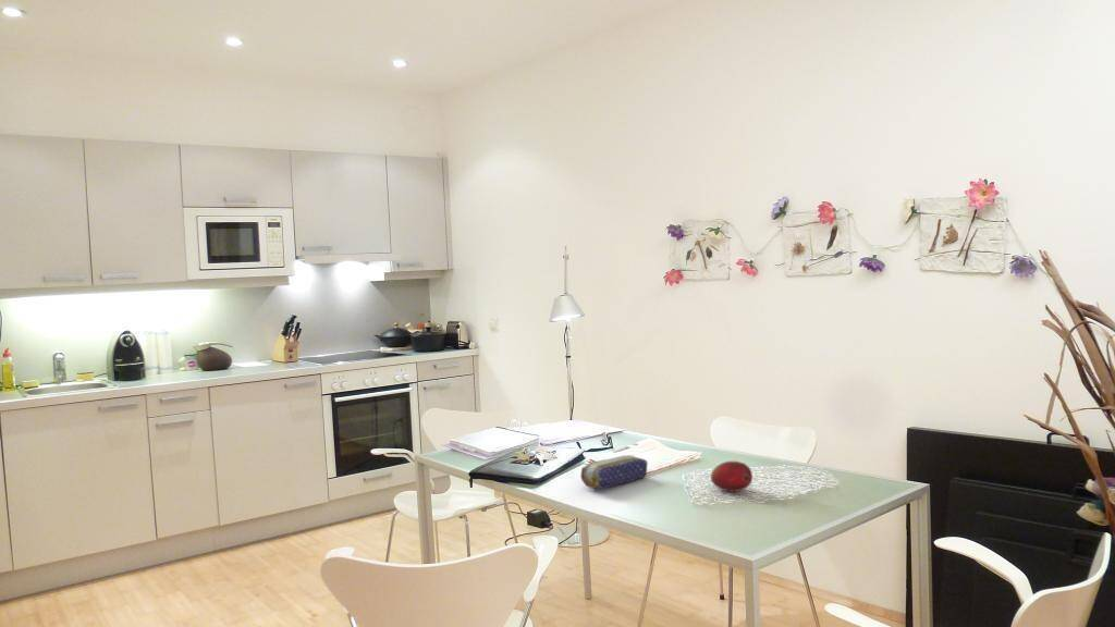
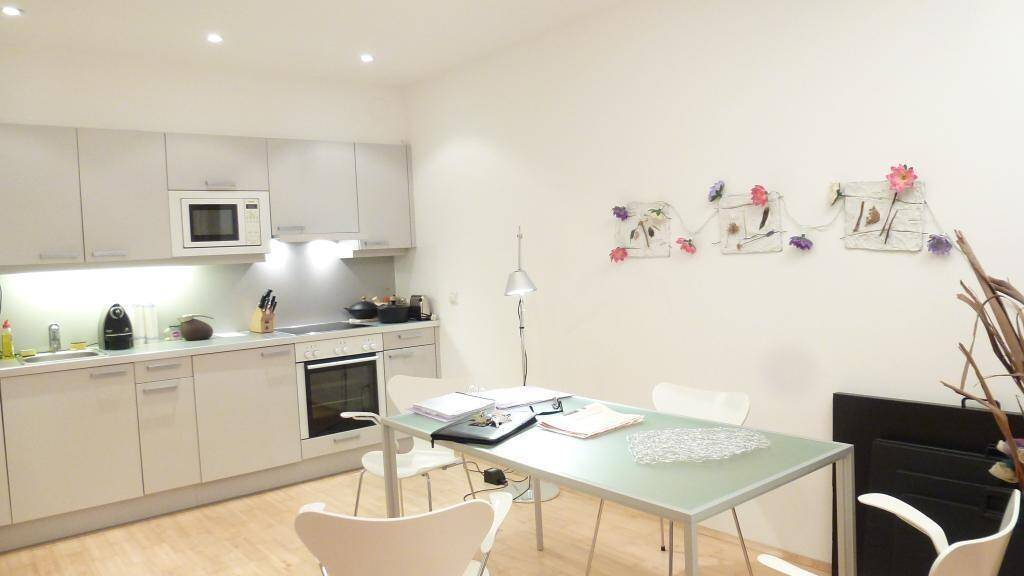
- pencil case [579,454,648,490]
- fruit [710,460,753,493]
